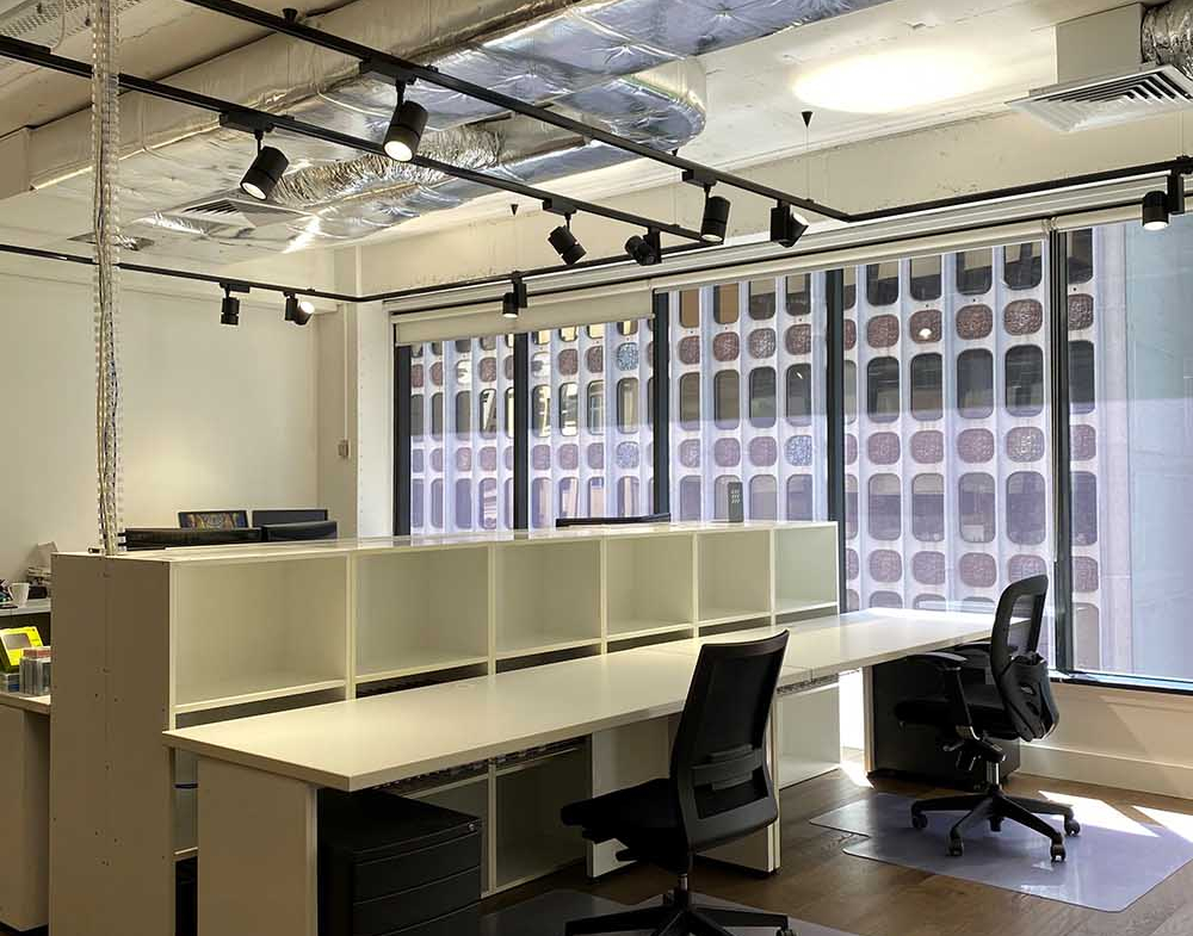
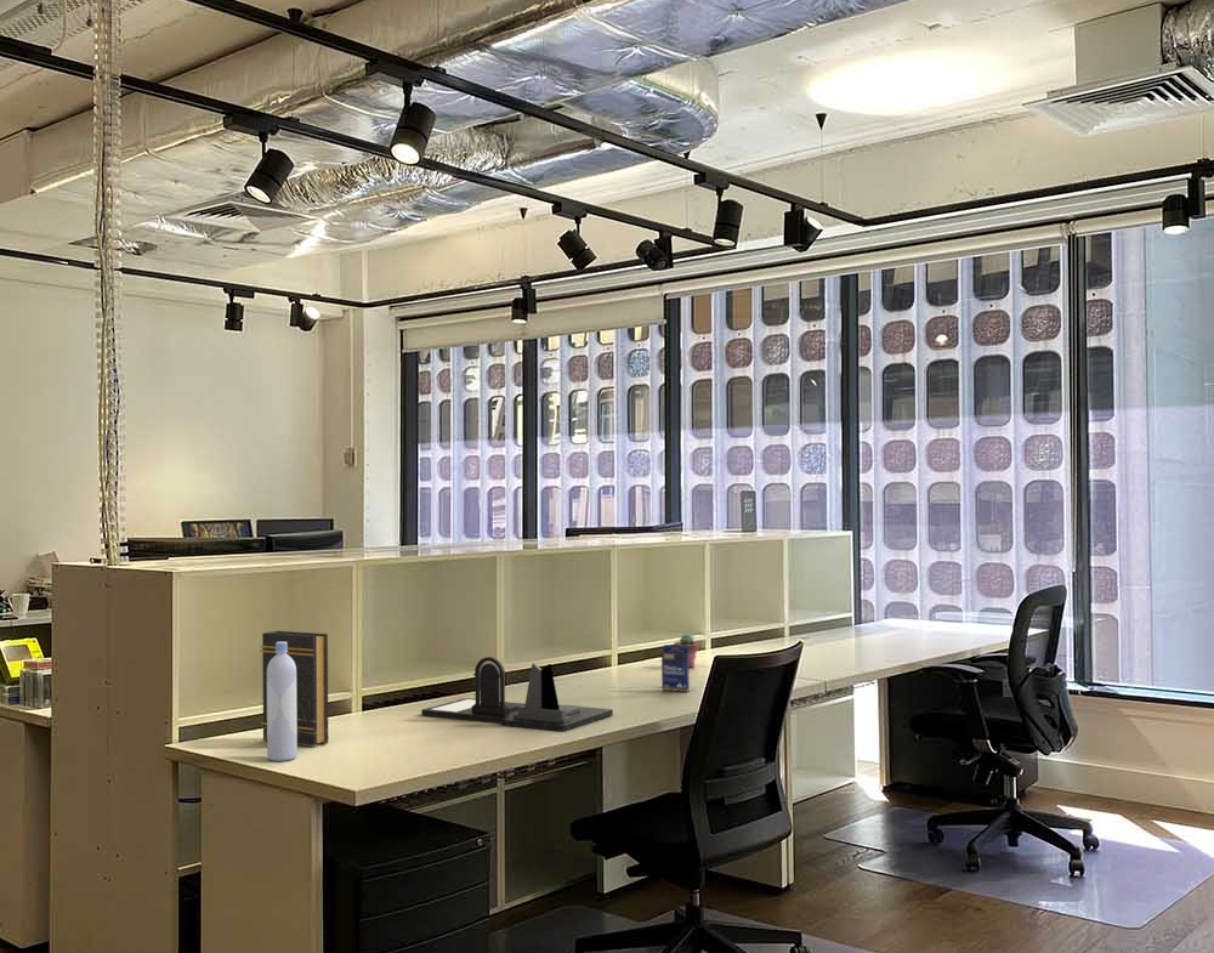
+ small box [660,643,691,693]
+ desk organizer [420,656,614,732]
+ book [259,630,329,748]
+ potted succulent [673,633,699,669]
+ bottle [266,642,299,762]
